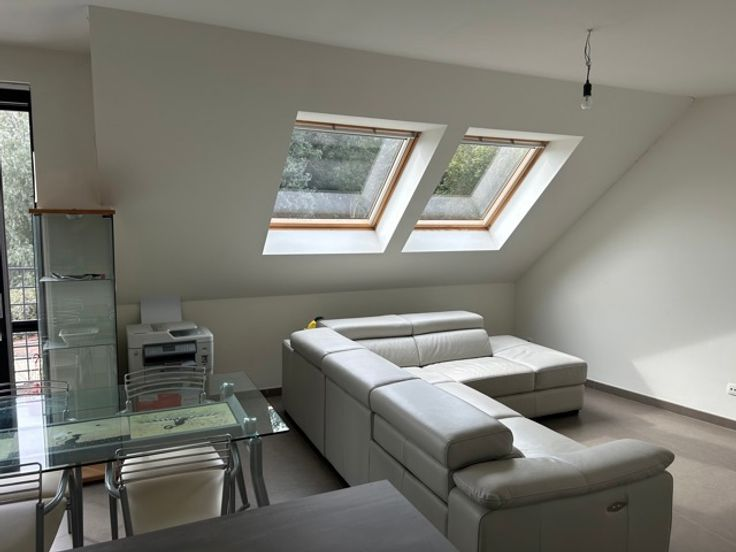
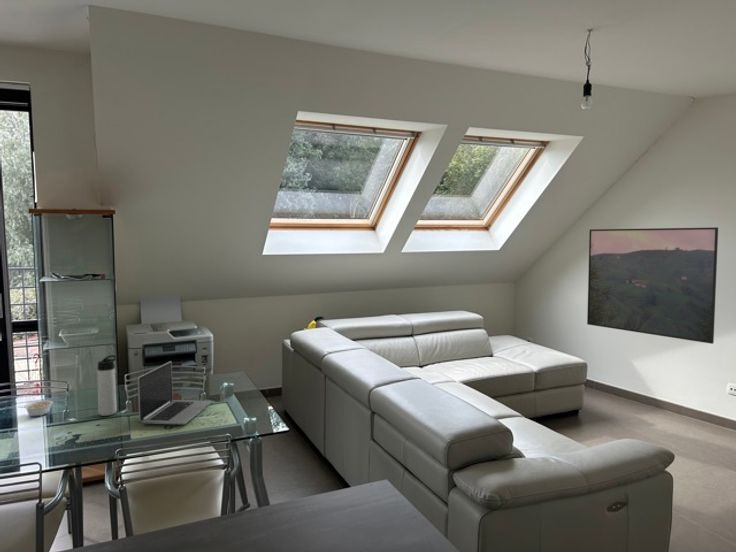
+ laptop [137,360,213,425]
+ thermos bottle [97,354,118,417]
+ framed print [586,226,719,345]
+ legume [19,399,54,418]
